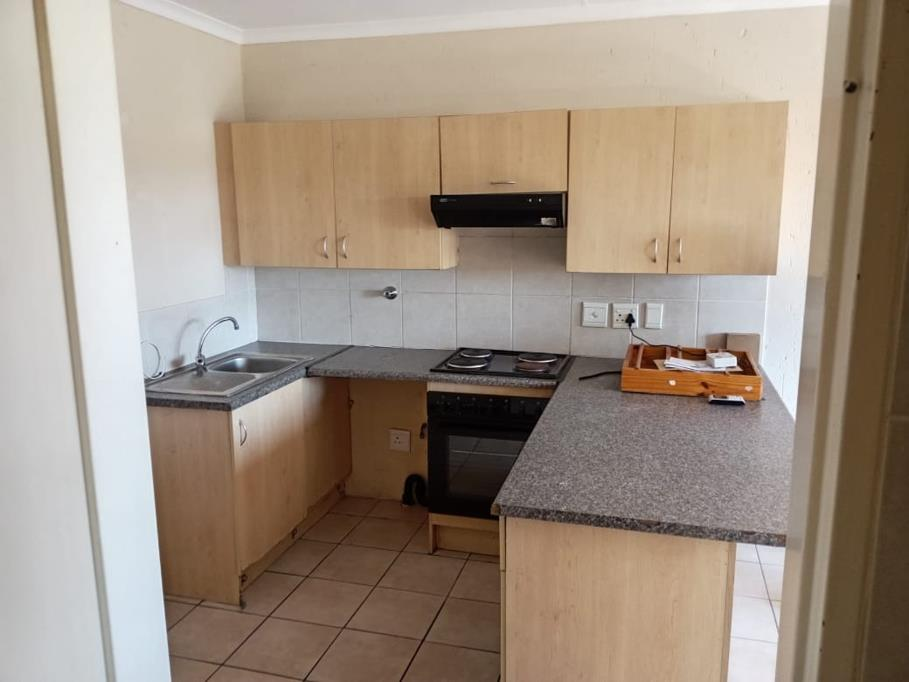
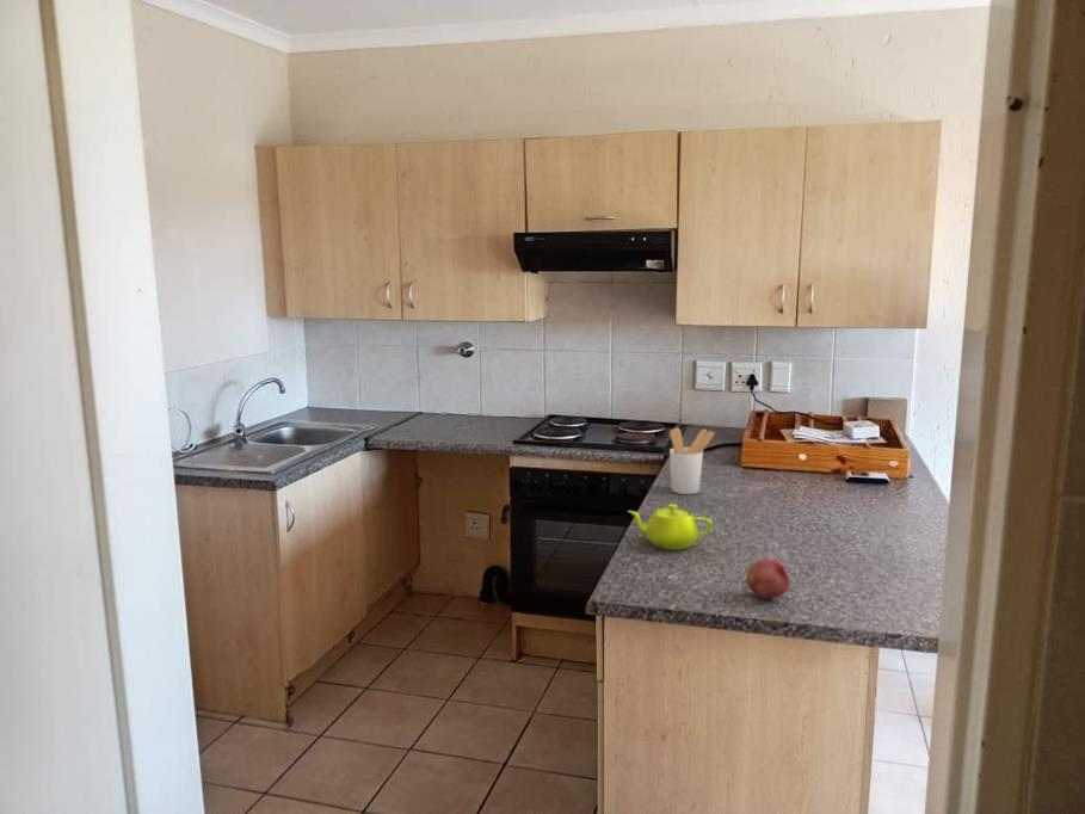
+ fruit [745,557,791,599]
+ teapot [627,502,714,551]
+ utensil holder [668,426,716,495]
